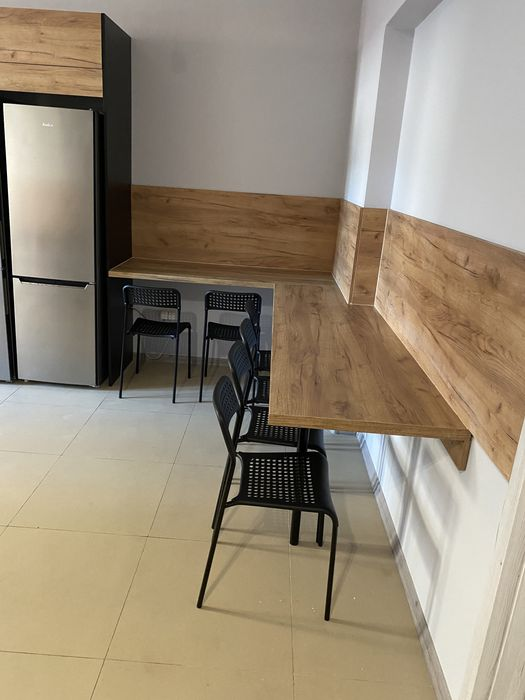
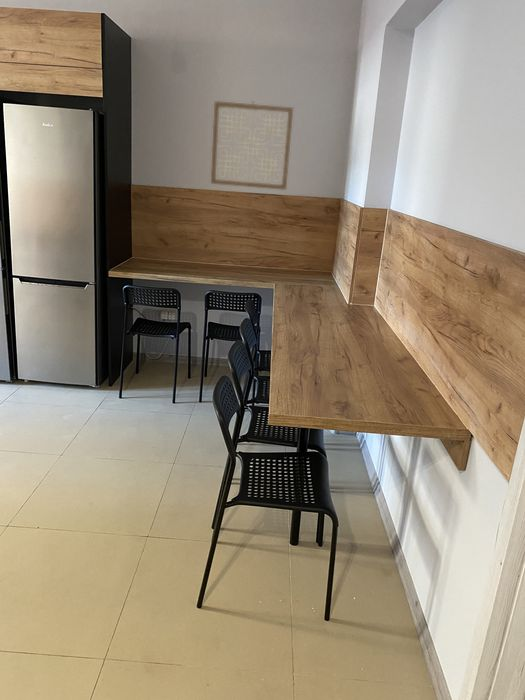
+ wall art [210,100,294,191]
